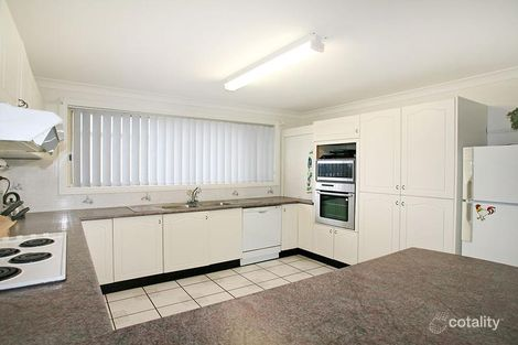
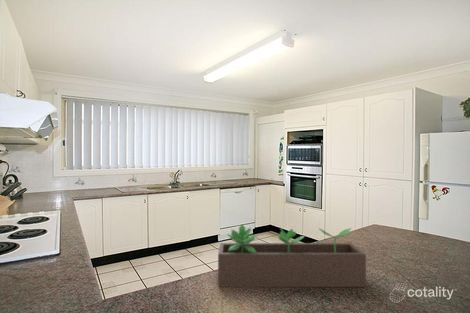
+ succulent planter [217,223,367,288]
